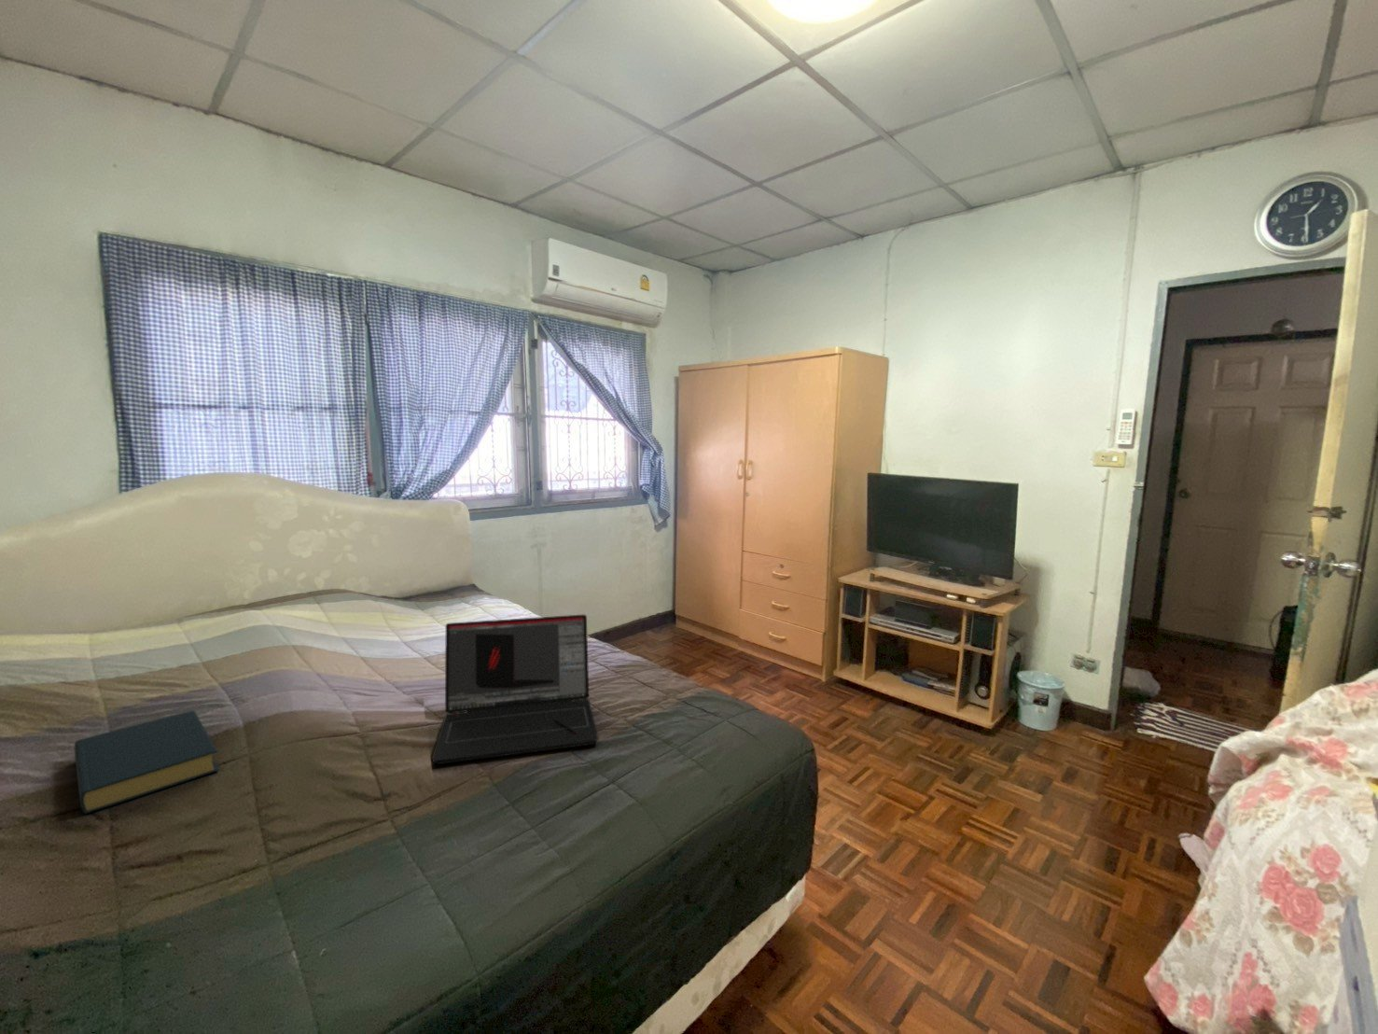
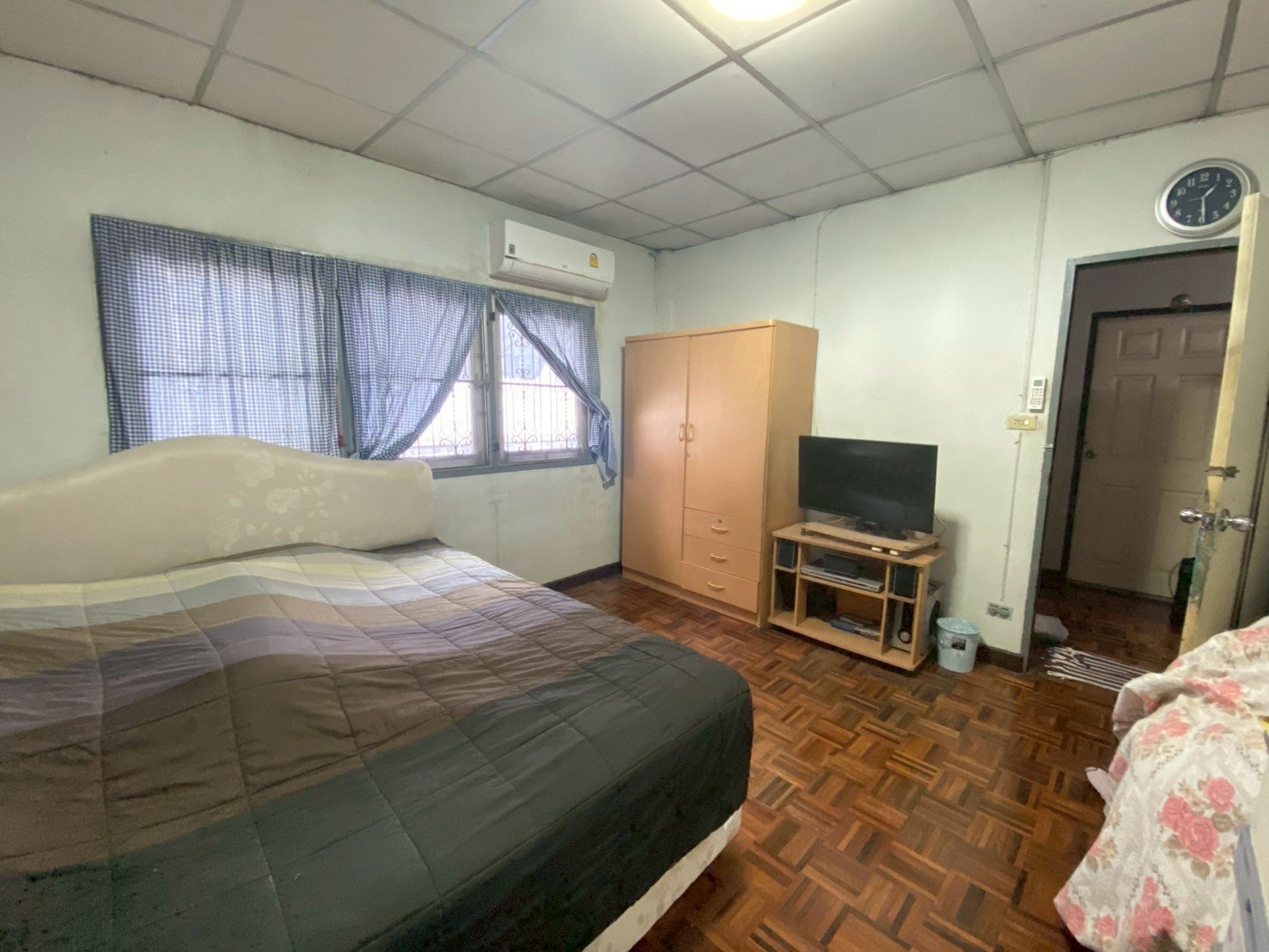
- hardback book [74,709,220,815]
- laptop [431,614,599,766]
